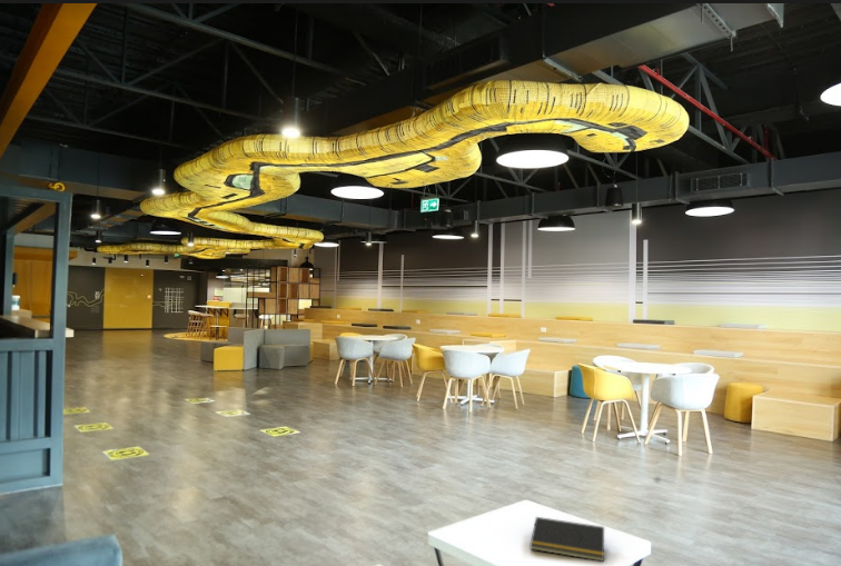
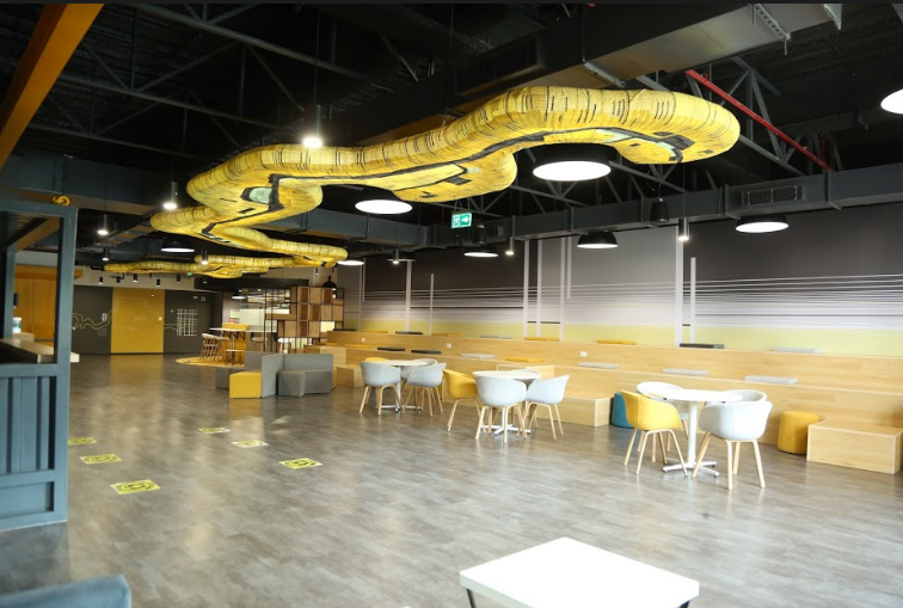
- notepad [528,516,605,563]
